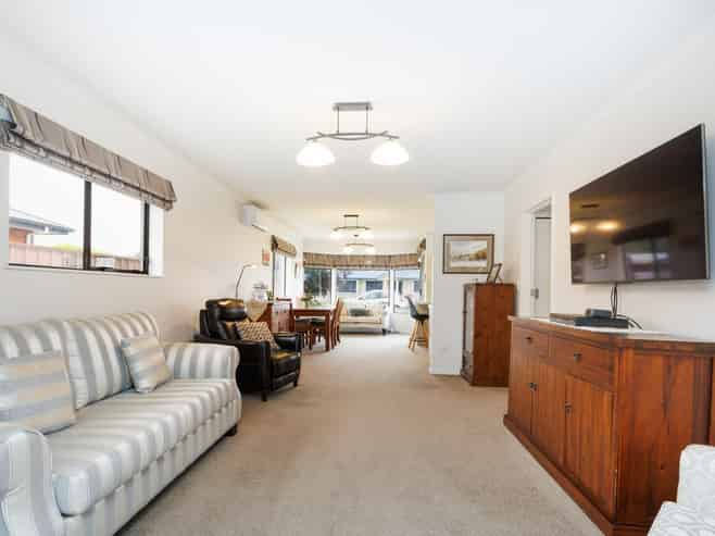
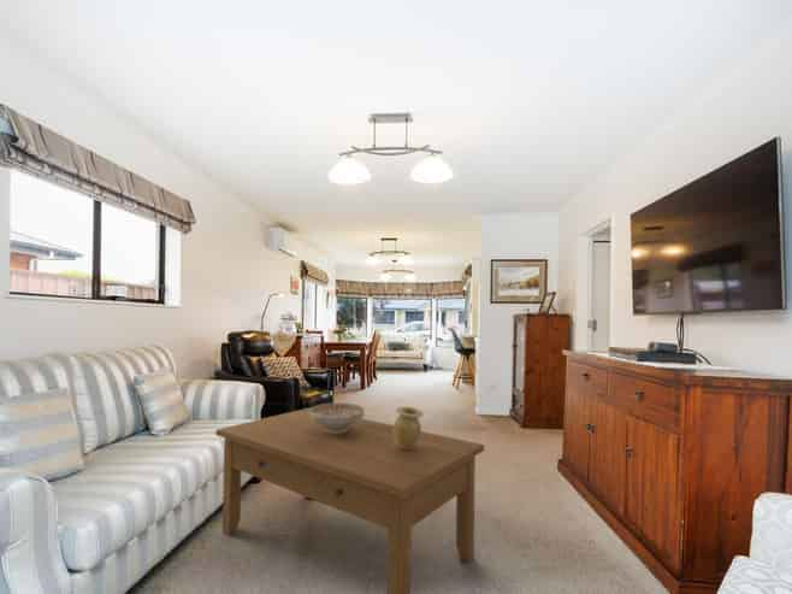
+ vase [392,405,425,449]
+ coffee table [214,406,485,594]
+ decorative bowl [311,401,366,434]
